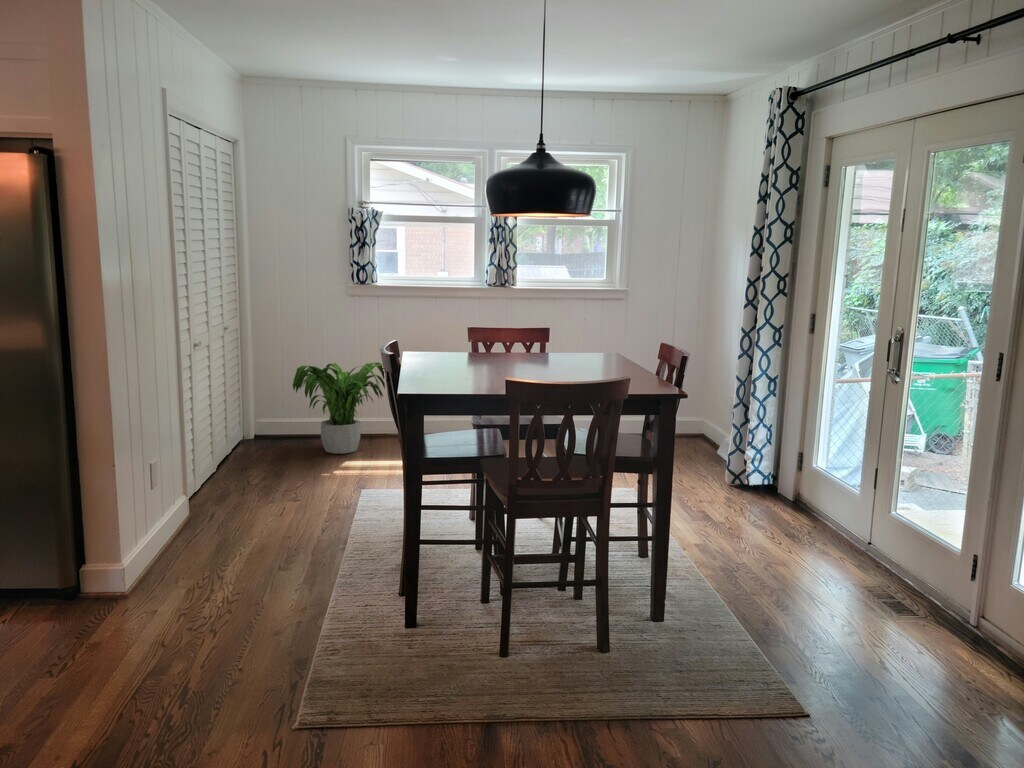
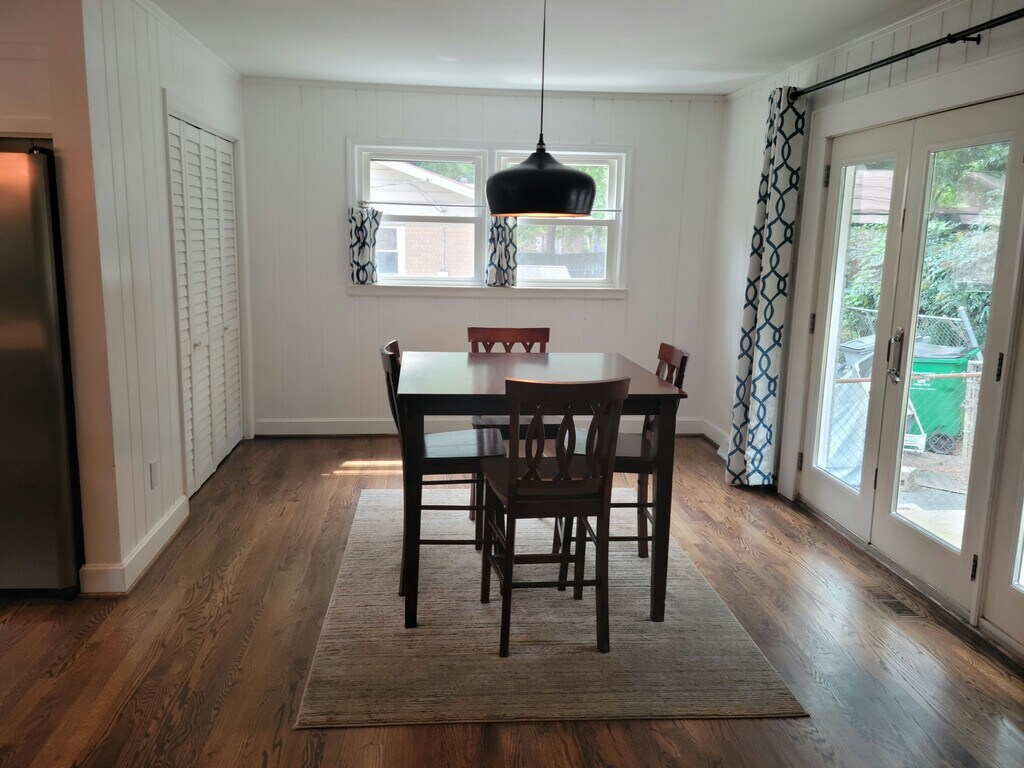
- potted plant [292,362,386,455]
